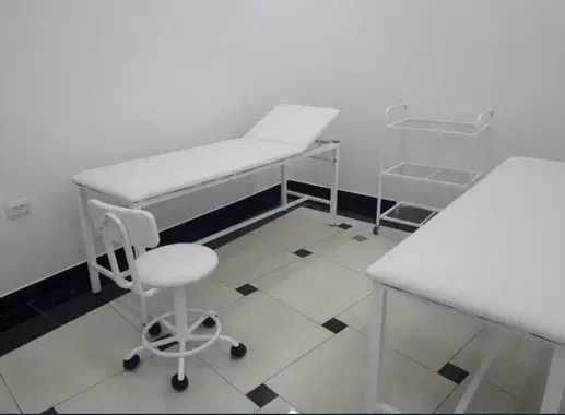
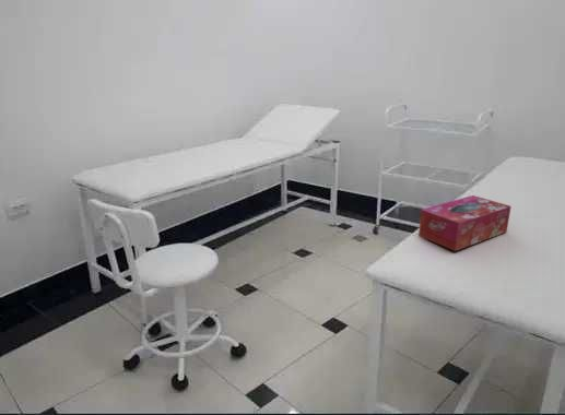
+ tissue box [417,194,513,252]
